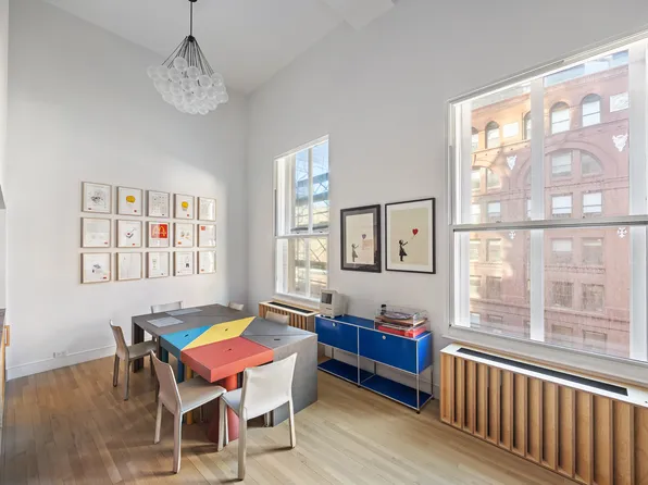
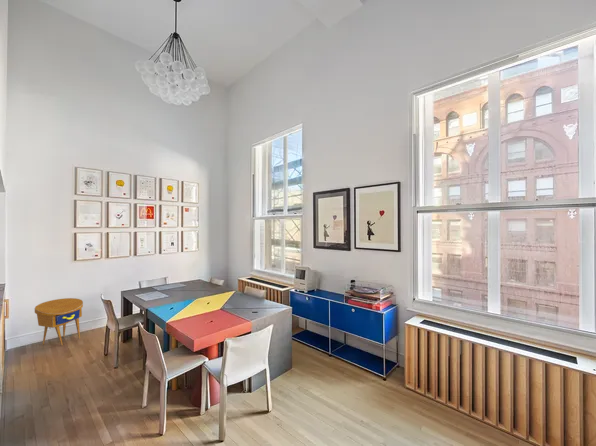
+ side table [34,297,84,347]
